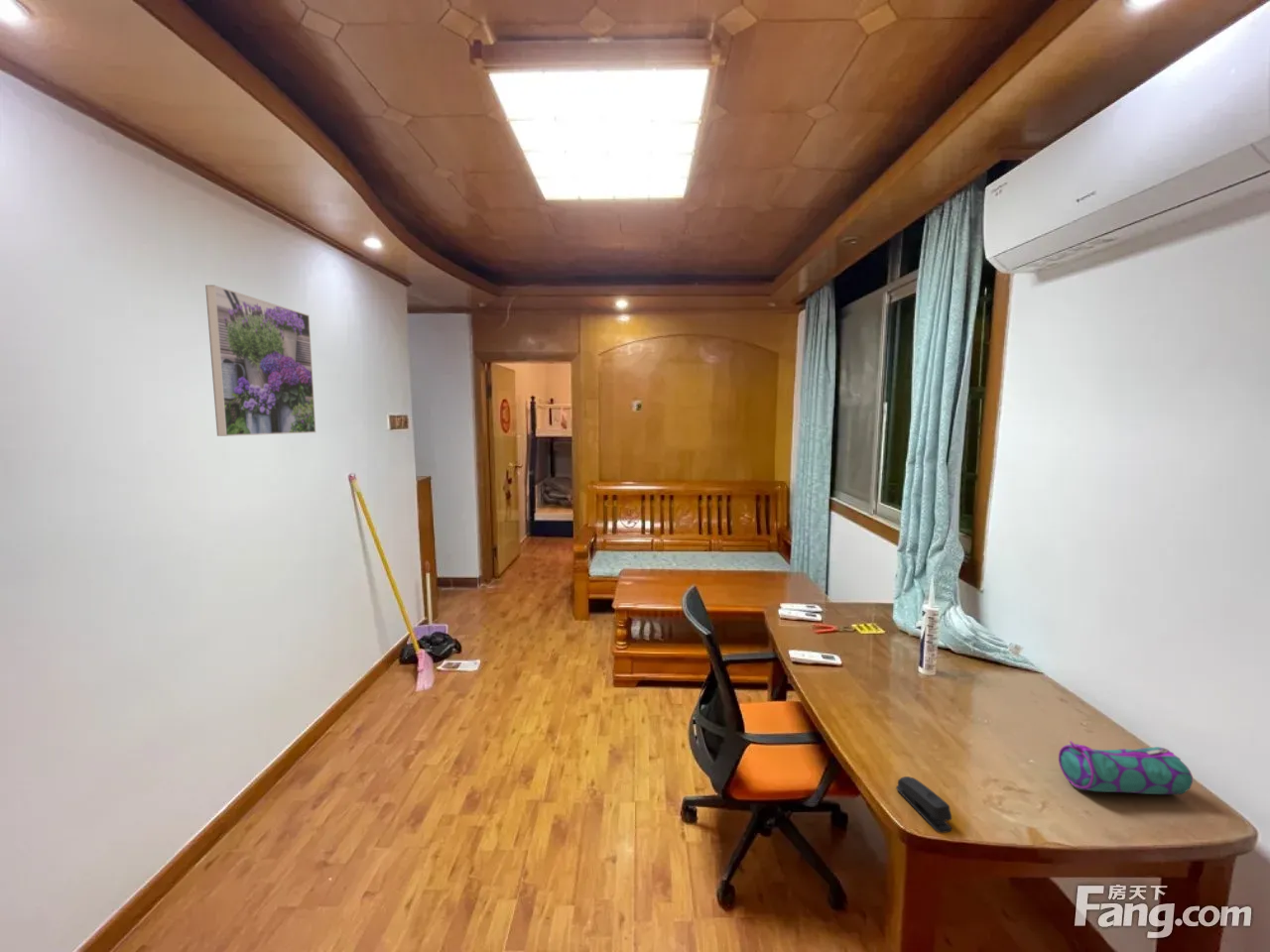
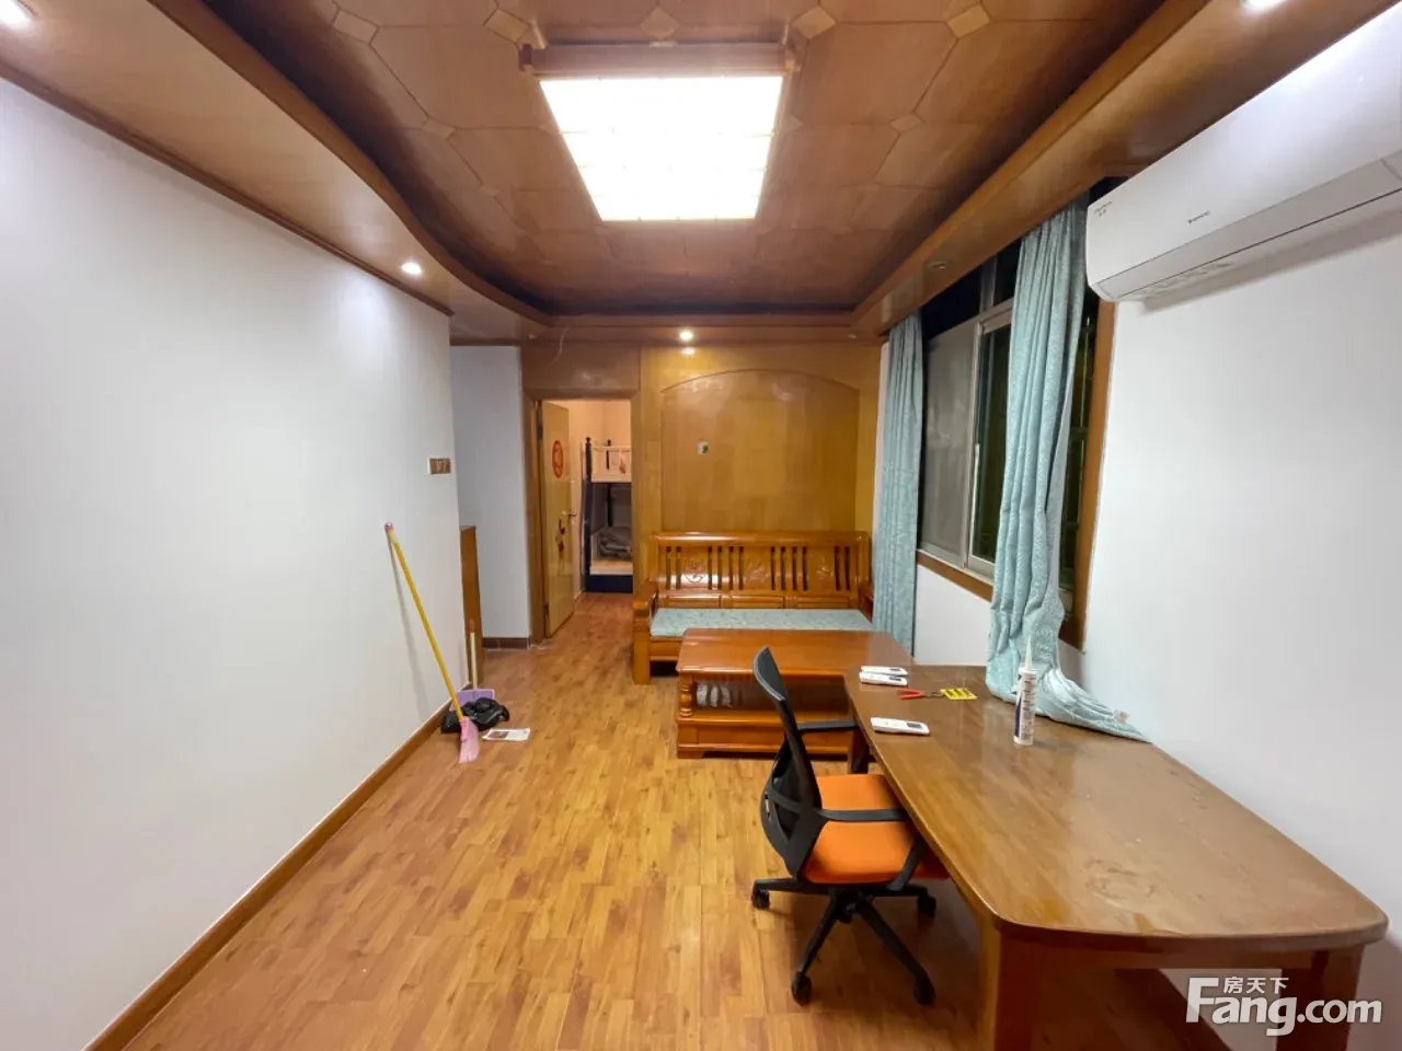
- pencil case [1058,740,1194,795]
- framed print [204,284,317,437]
- stapler [895,775,953,834]
